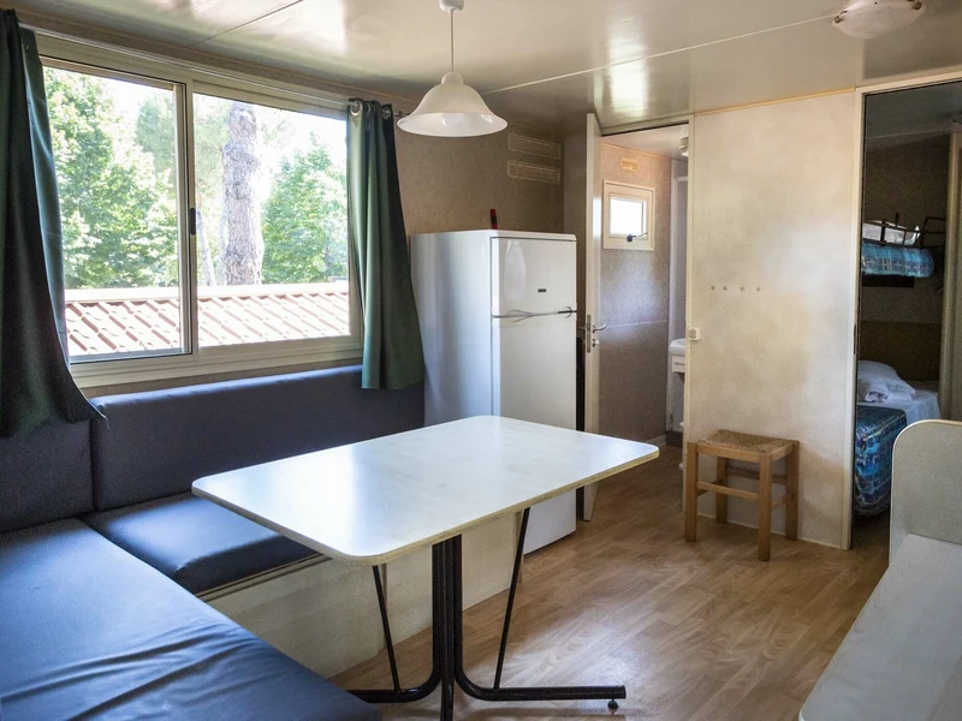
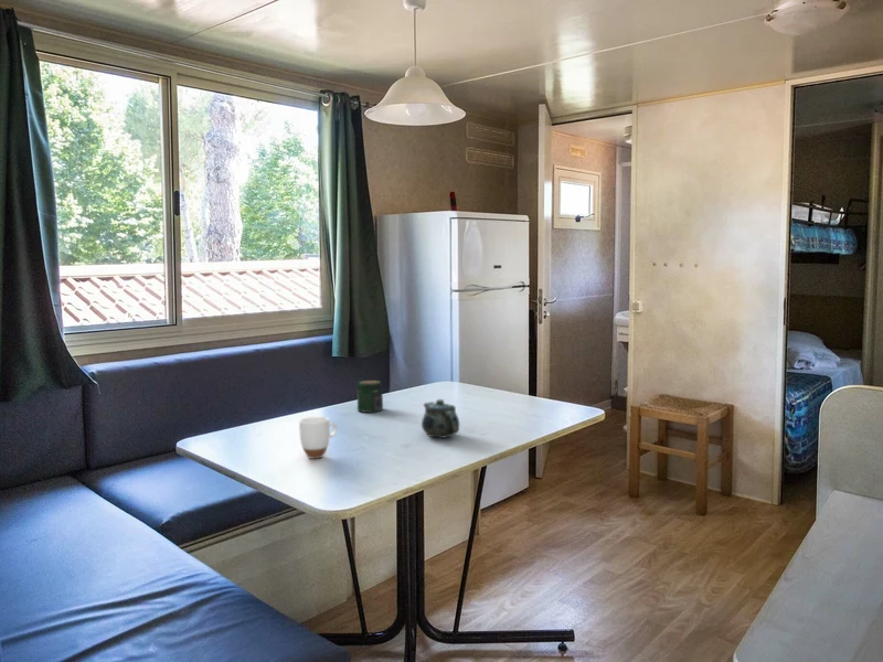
+ mug [298,416,339,460]
+ jar [357,380,384,414]
+ chinaware [421,398,460,439]
